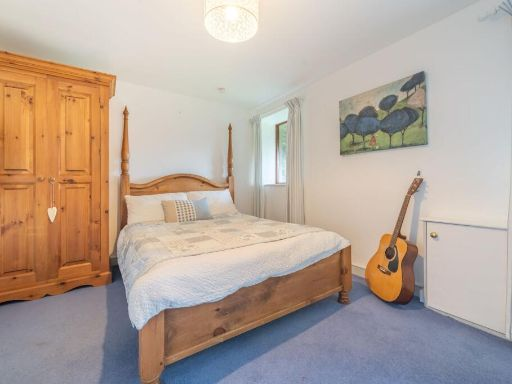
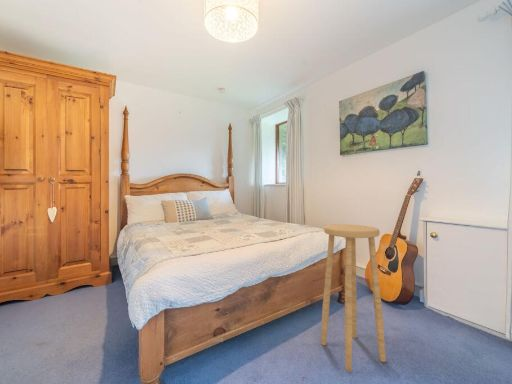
+ stool [320,223,387,373]
